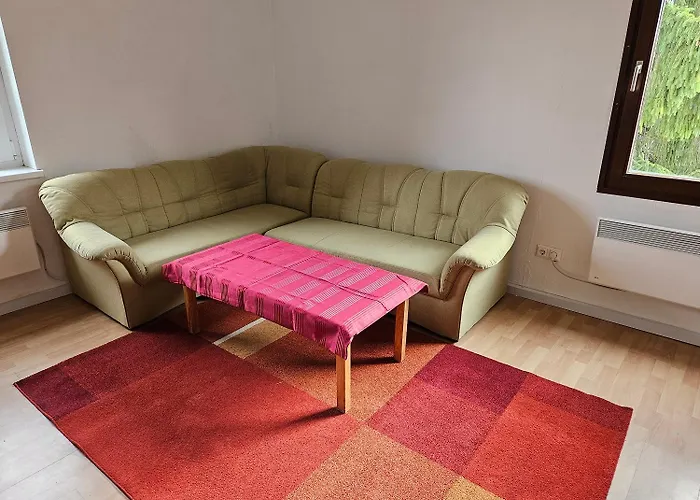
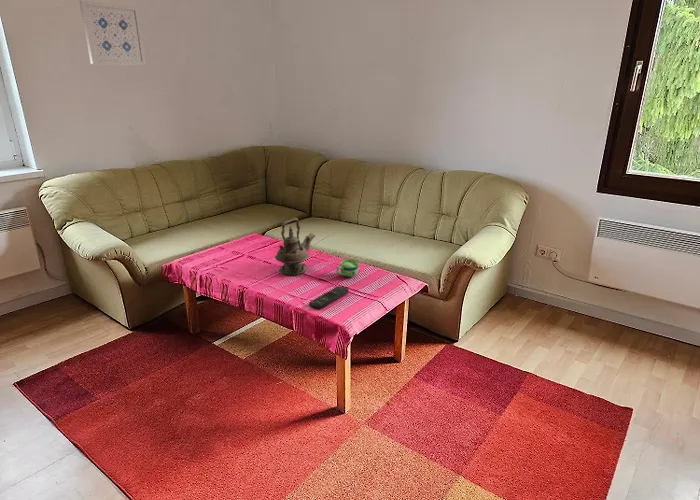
+ remote control [308,285,350,310]
+ cup [335,258,359,278]
+ wall art [78,0,147,66]
+ teapot [274,217,316,276]
